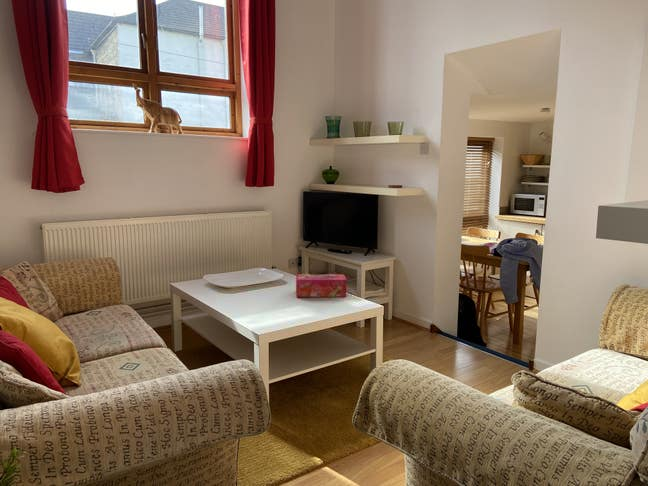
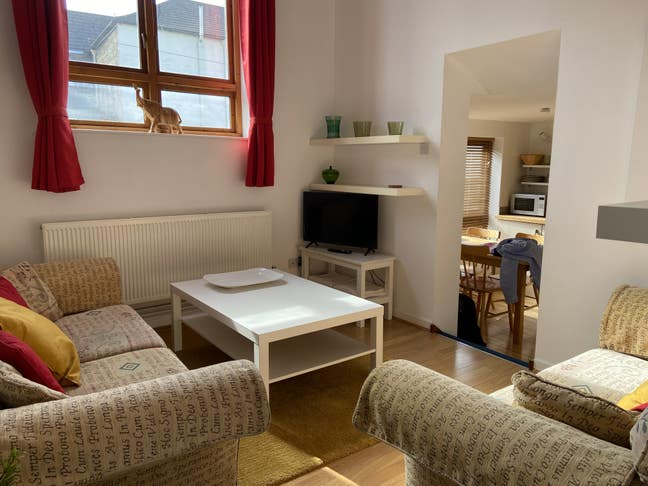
- tissue box [295,273,347,298]
